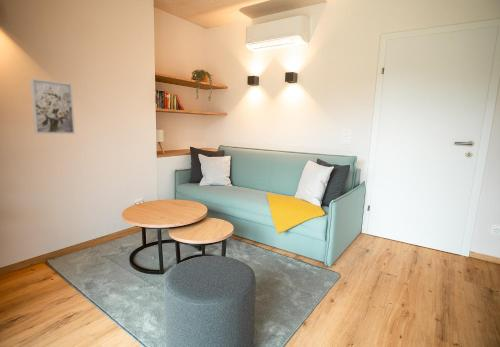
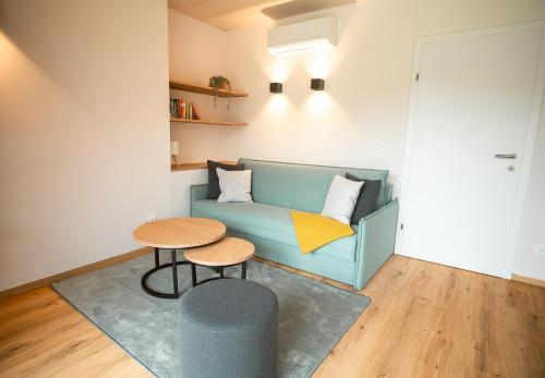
- wall art [29,77,76,135]
